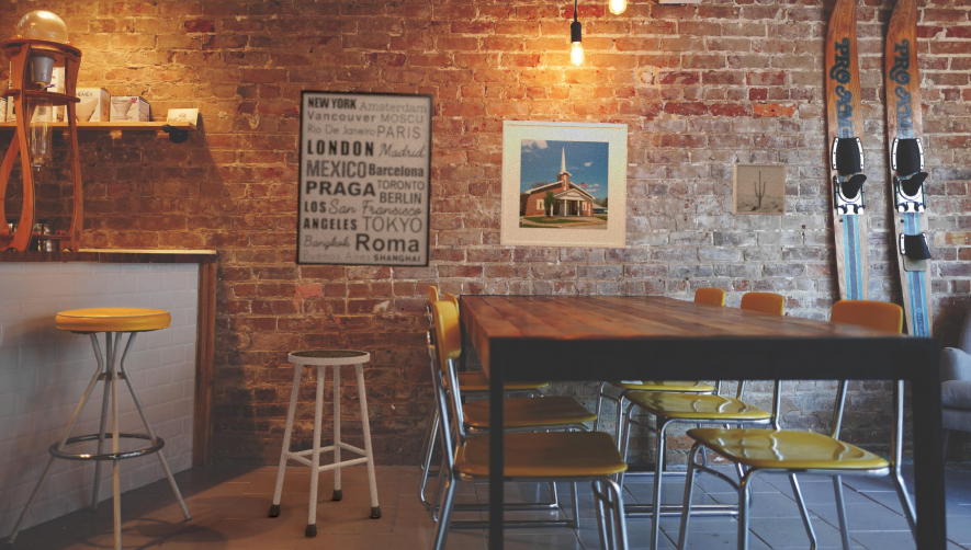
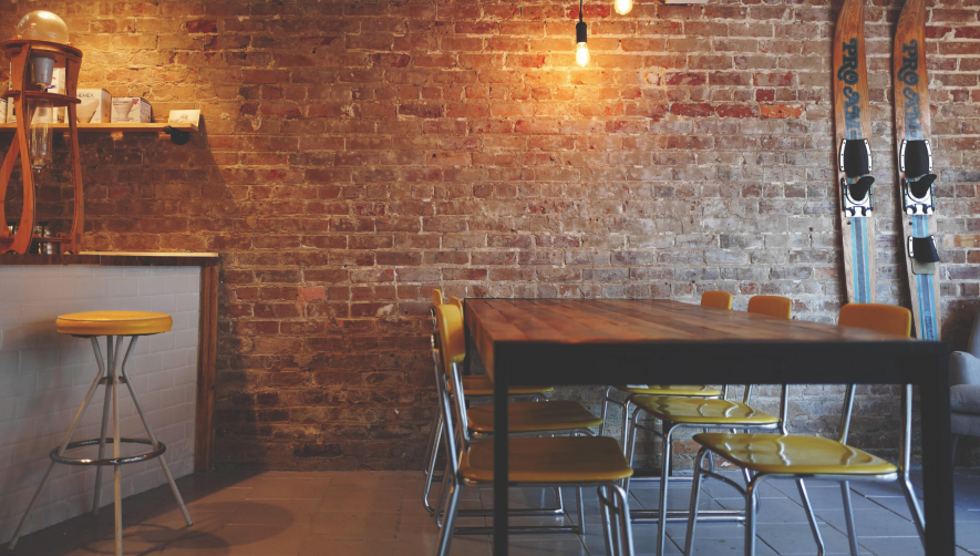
- stool [268,348,383,538]
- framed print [499,119,629,250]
- wall art [294,89,434,268]
- wall art [732,162,787,217]
